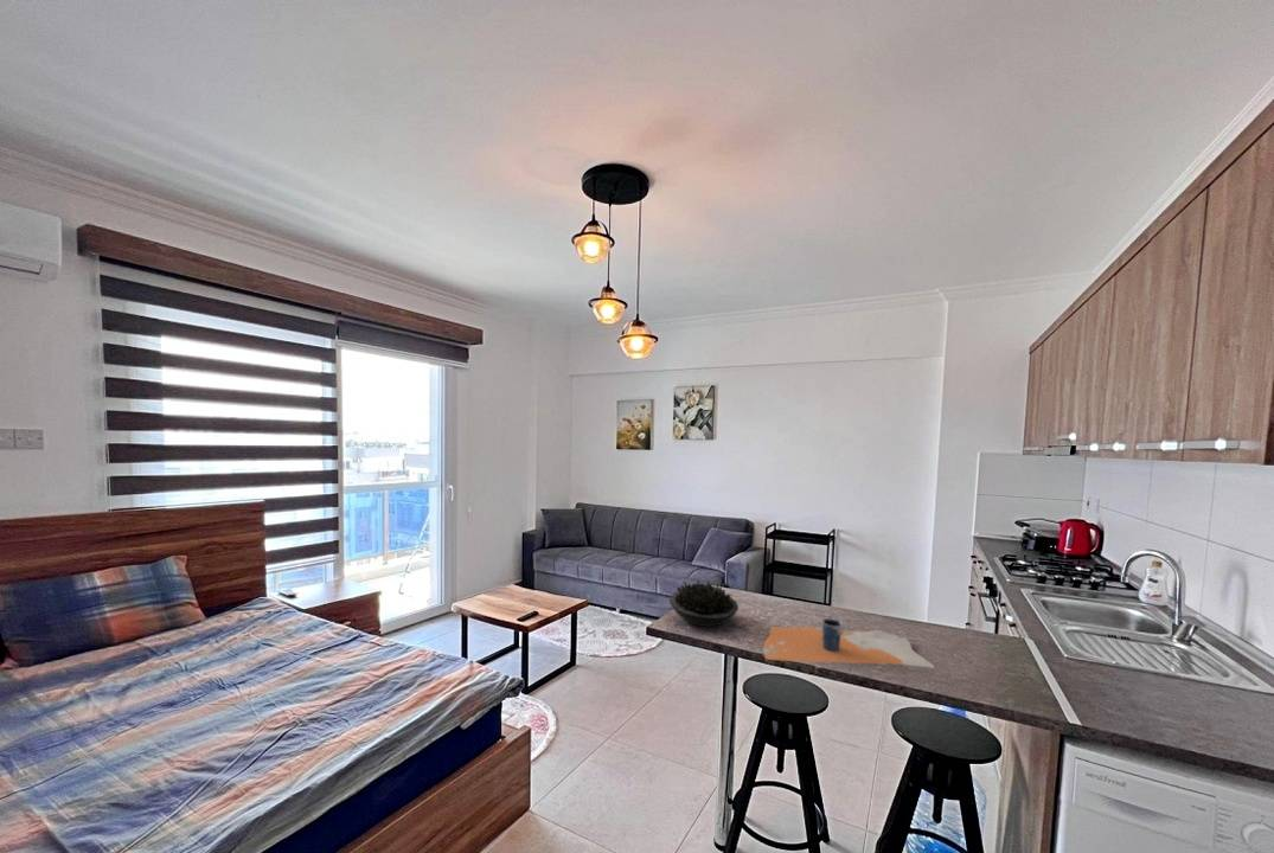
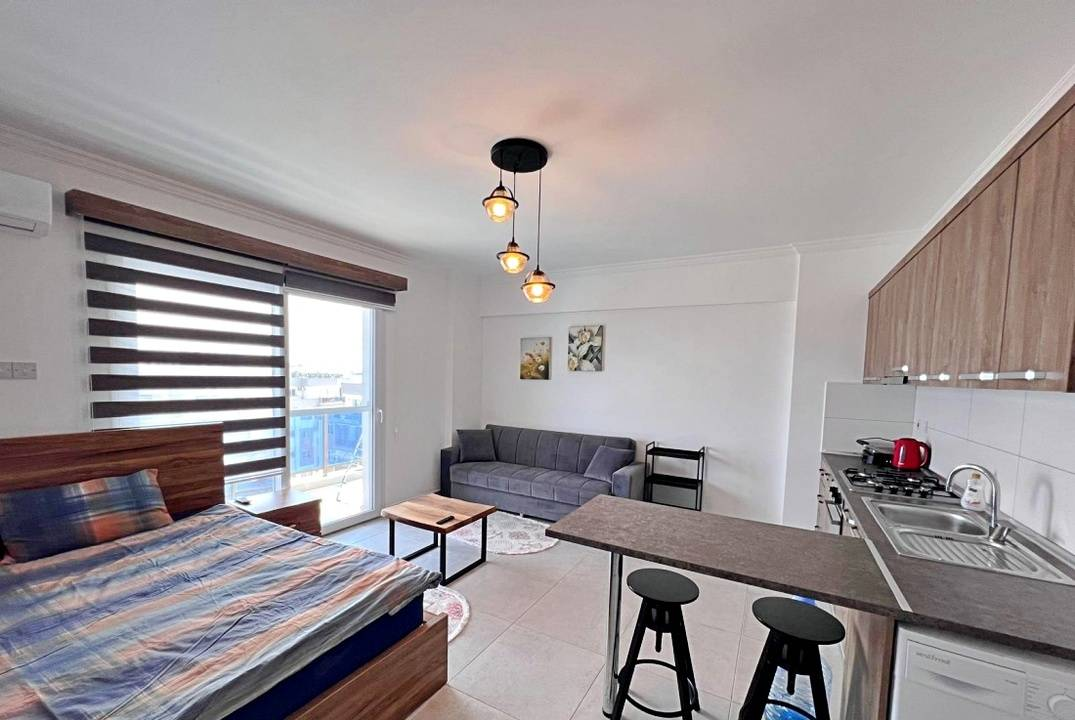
- succulent plant [668,579,740,628]
- cup [761,617,936,669]
